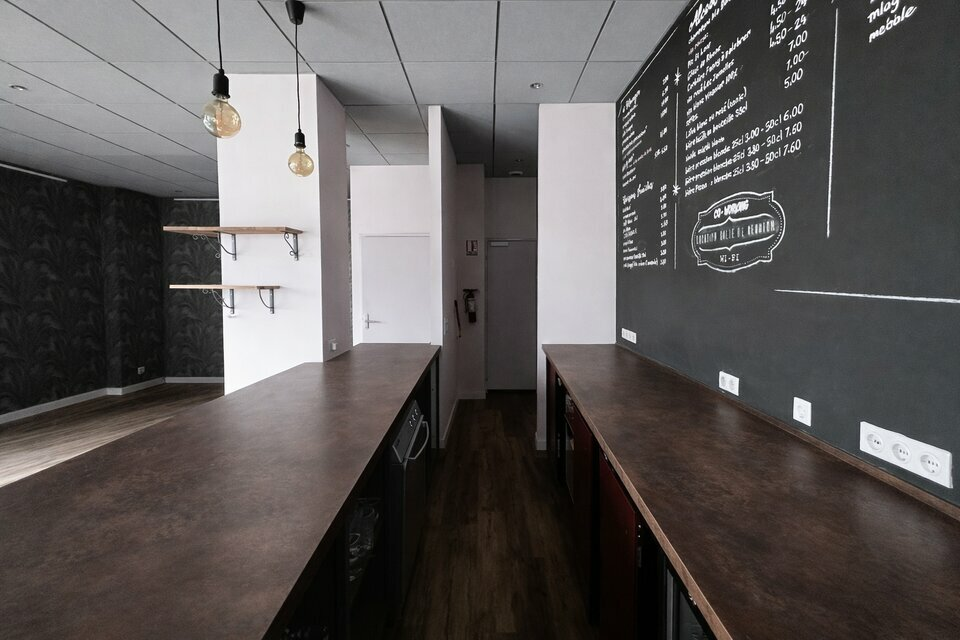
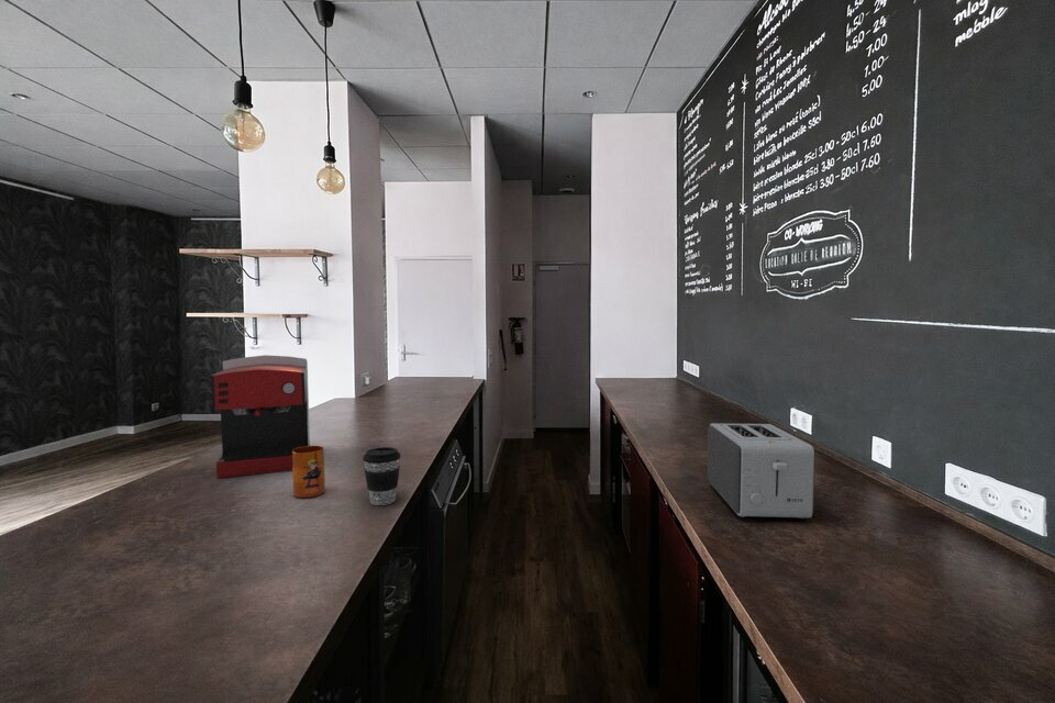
+ toaster [707,423,817,520]
+ mug [291,445,326,499]
+ coffee cup [362,446,401,506]
+ coffee maker [210,354,311,479]
